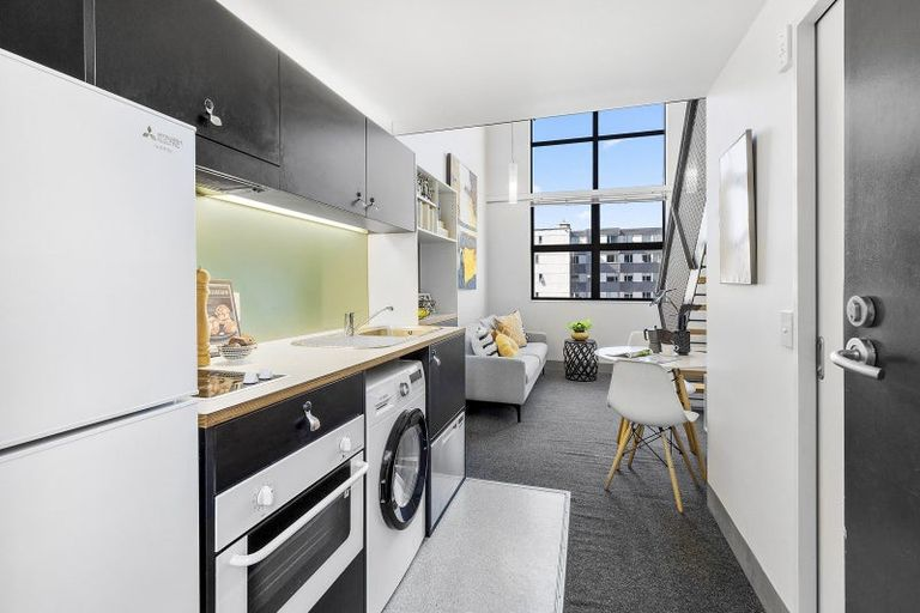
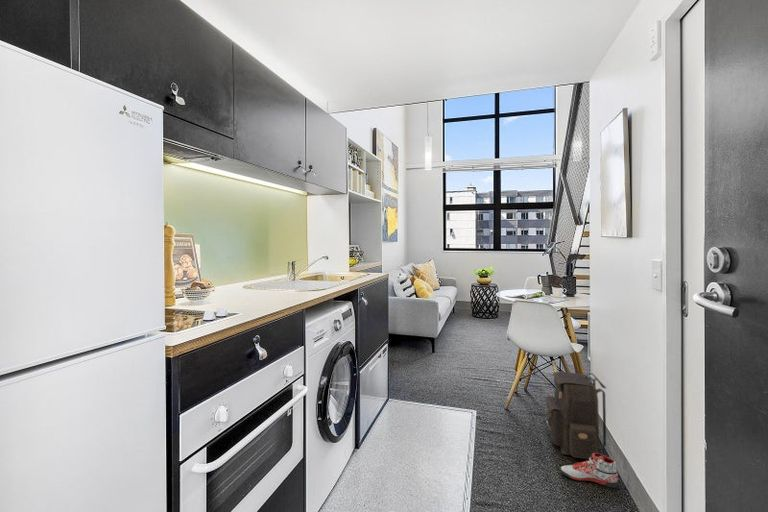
+ backpack [545,371,607,460]
+ sneaker [559,452,619,489]
